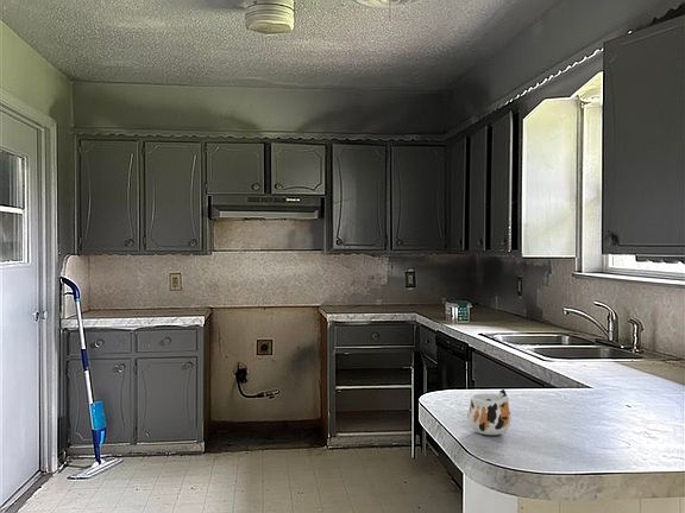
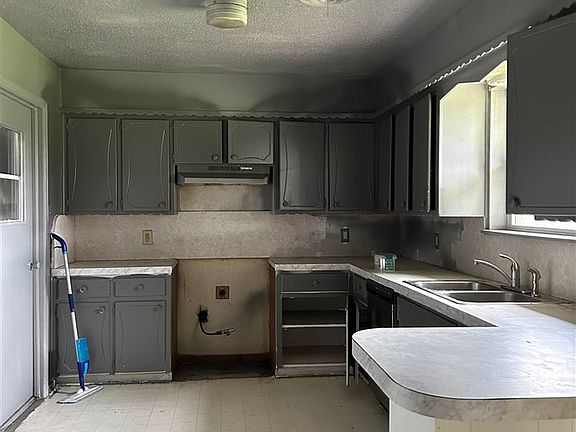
- mug [467,388,513,436]
